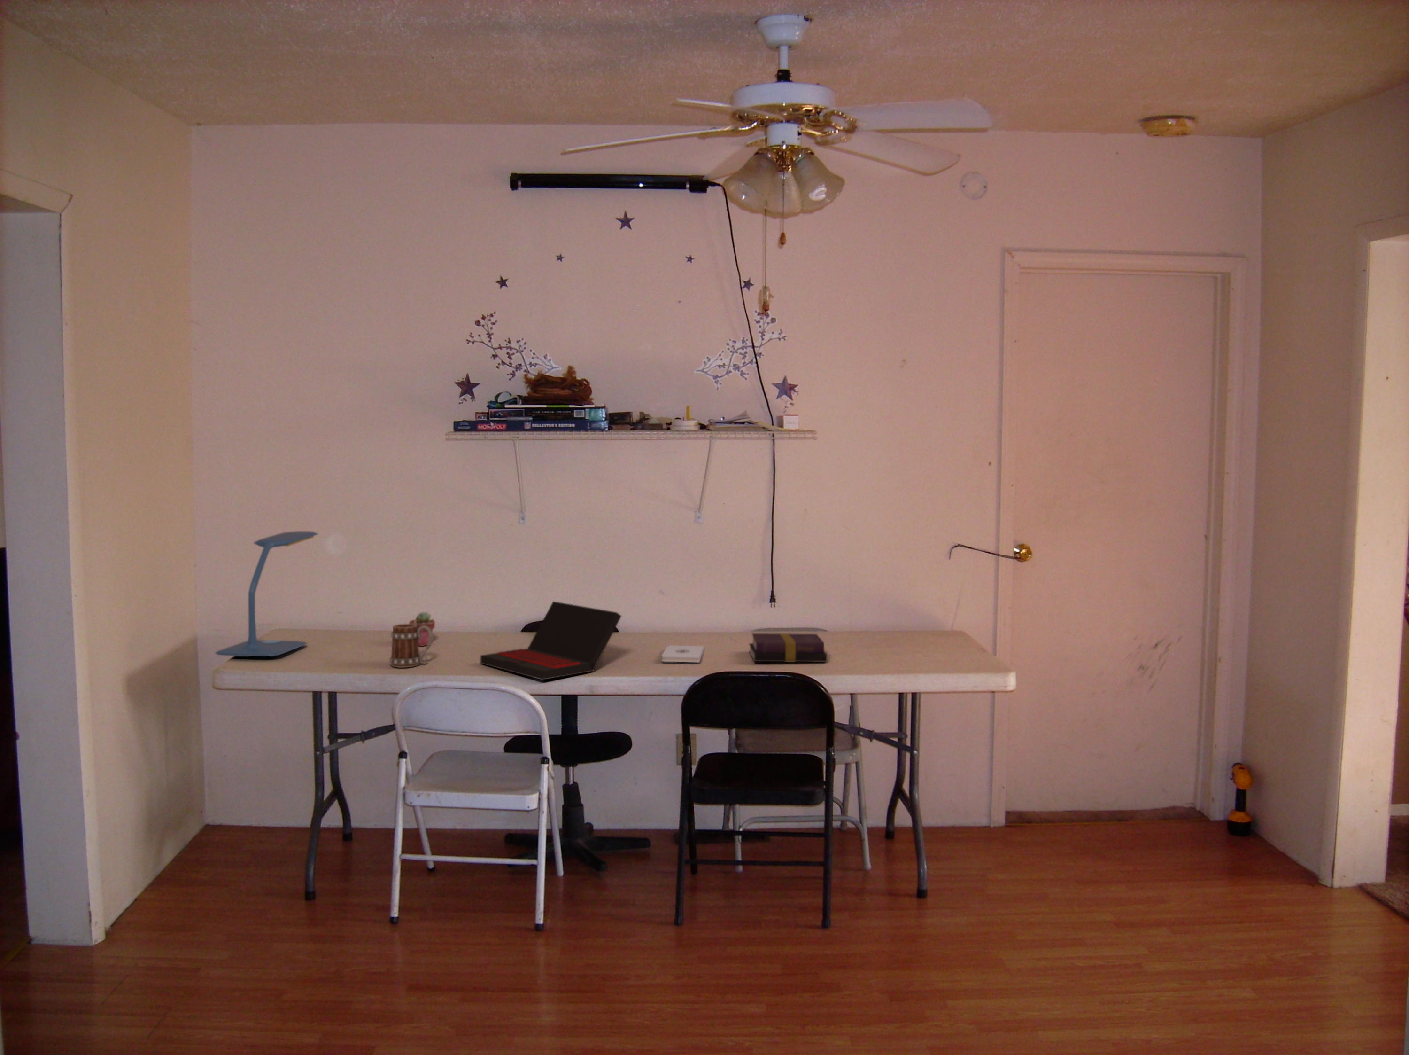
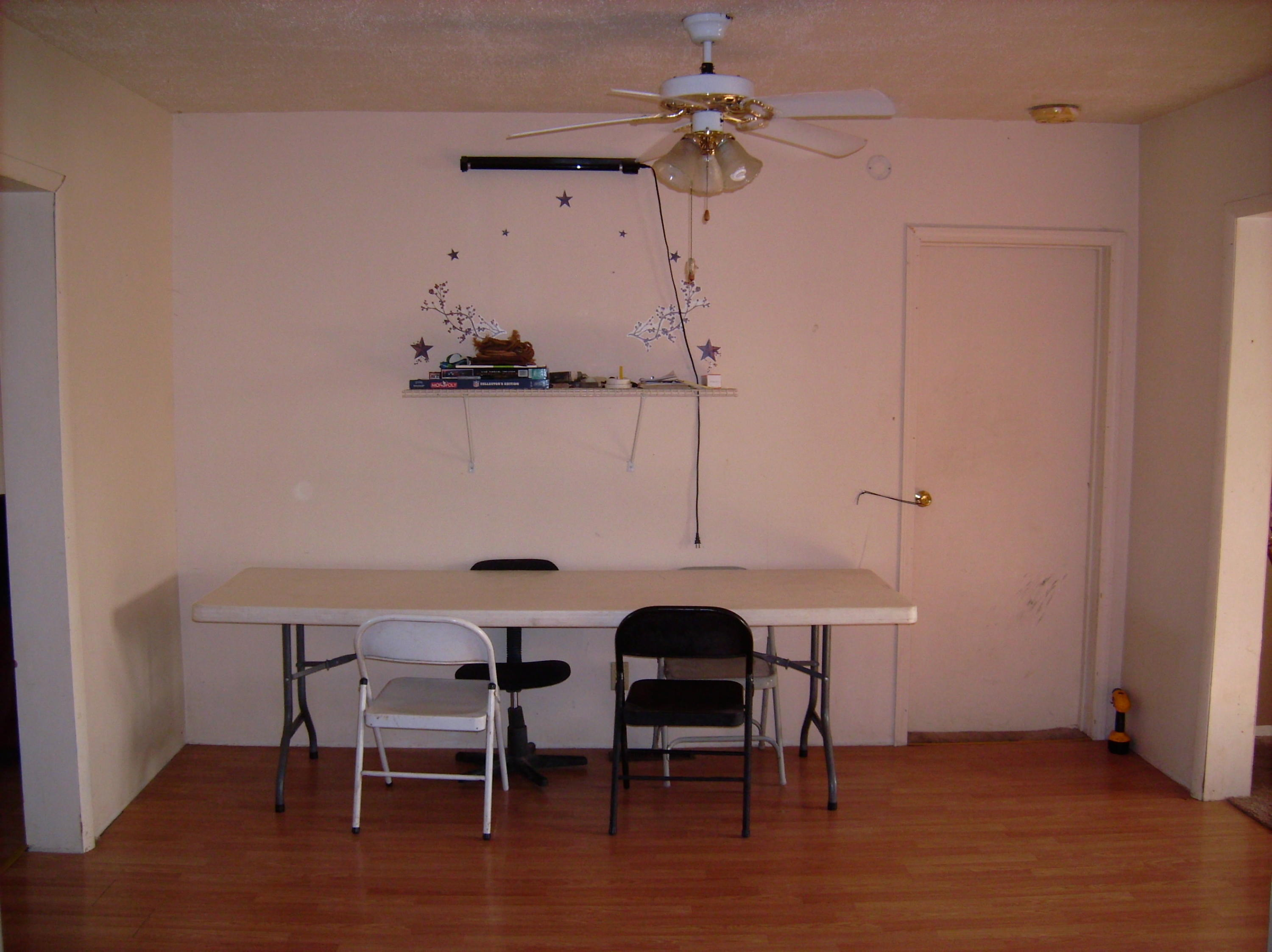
- book [748,633,827,663]
- desk lamp [214,531,319,657]
- notepad [661,645,704,663]
- laptop [480,601,621,680]
- potted succulent [409,611,435,646]
- mug [389,623,433,668]
